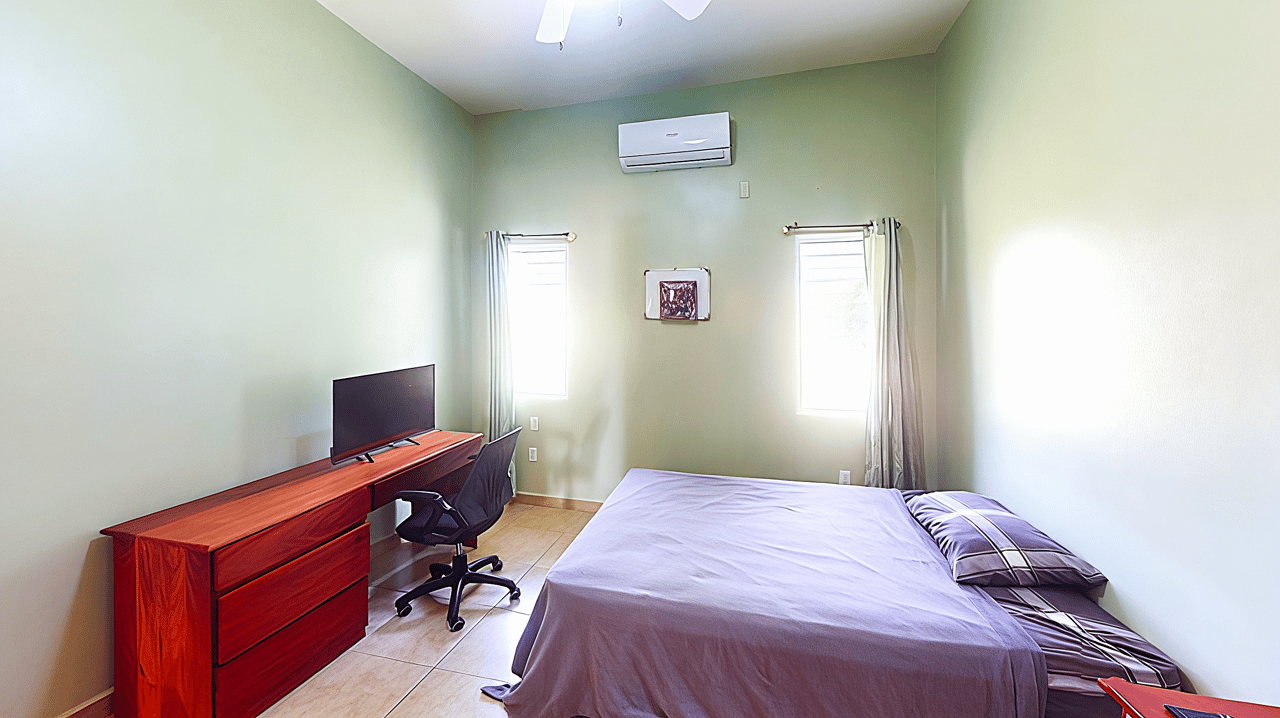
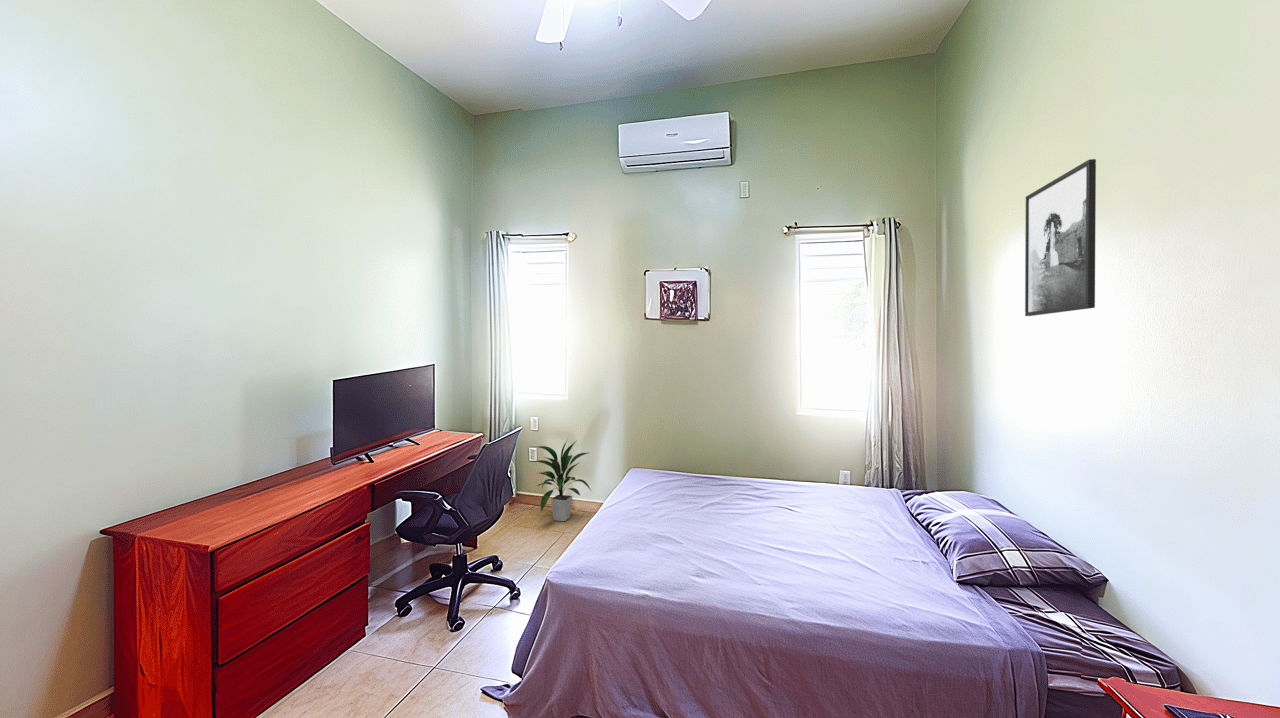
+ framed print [1024,158,1097,317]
+ indoor plant [531,438,592,522]
